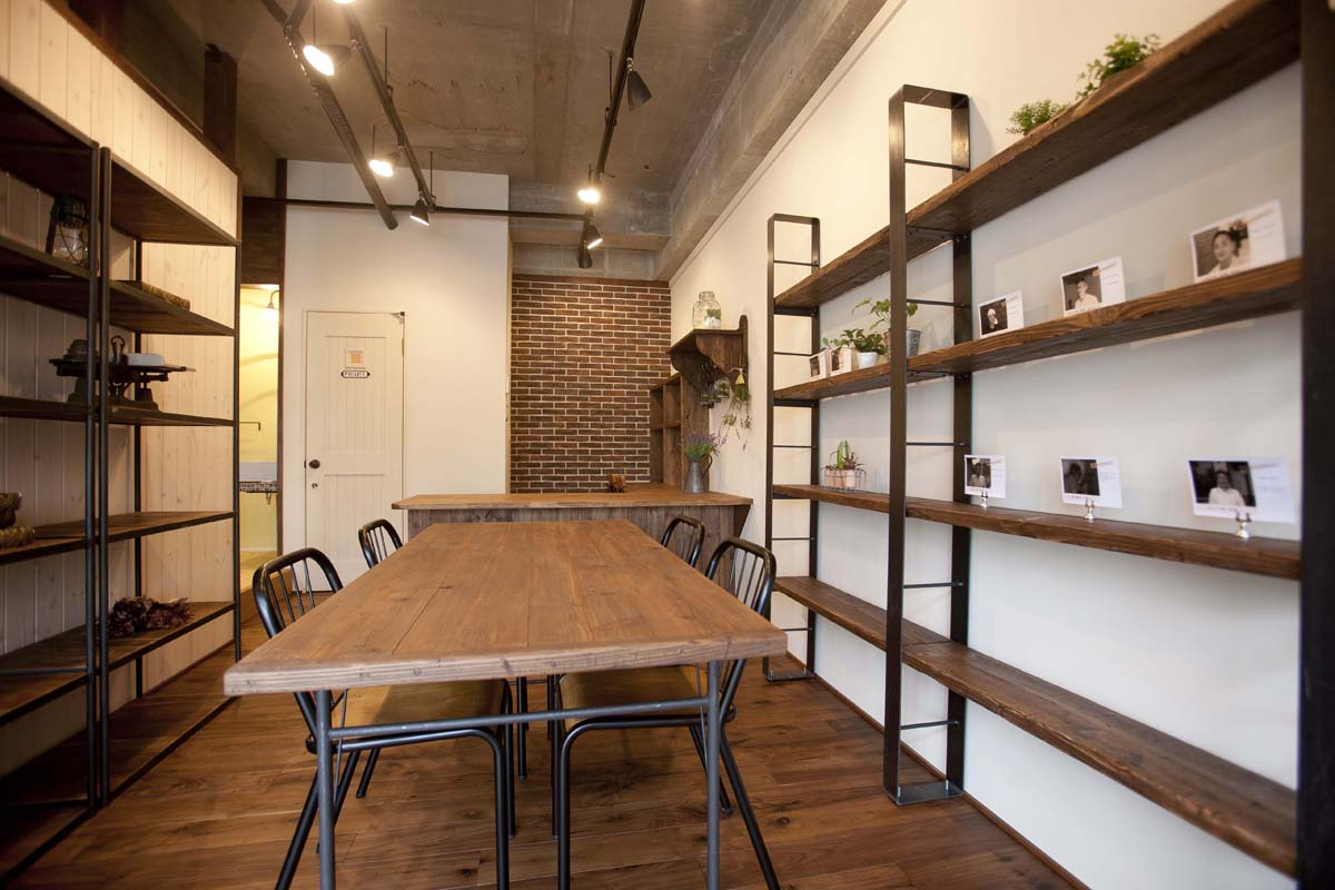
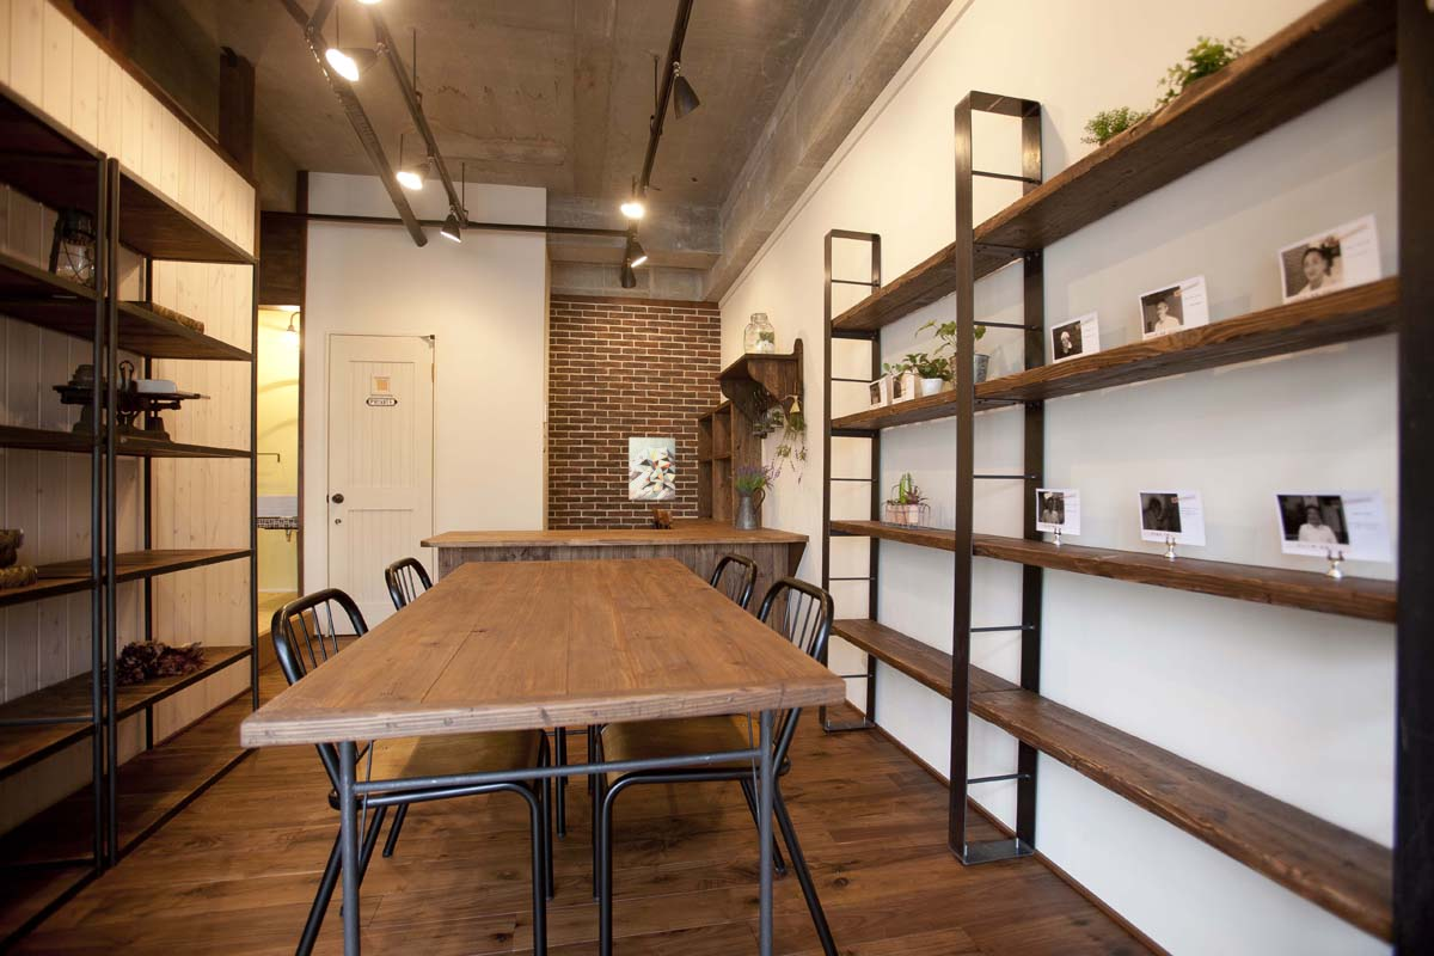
+ wall art [627,436,676,501]
